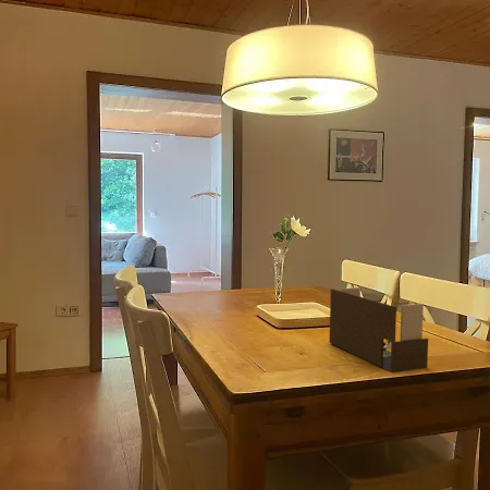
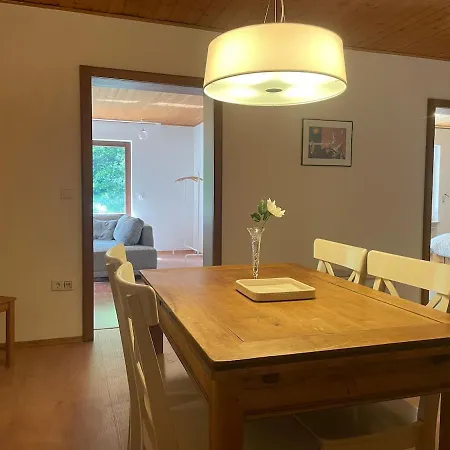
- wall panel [328,286,429,373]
